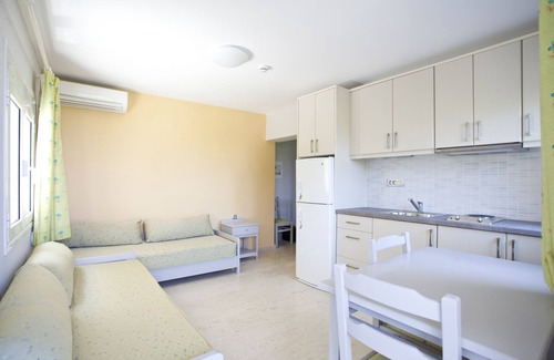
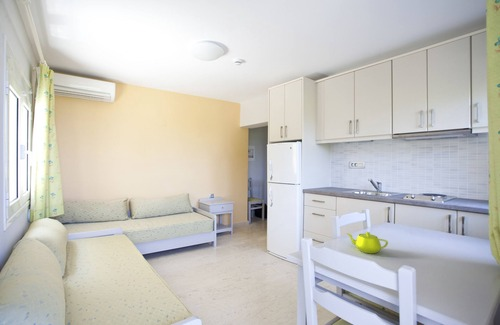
+ teapot [346,231,389,254]
